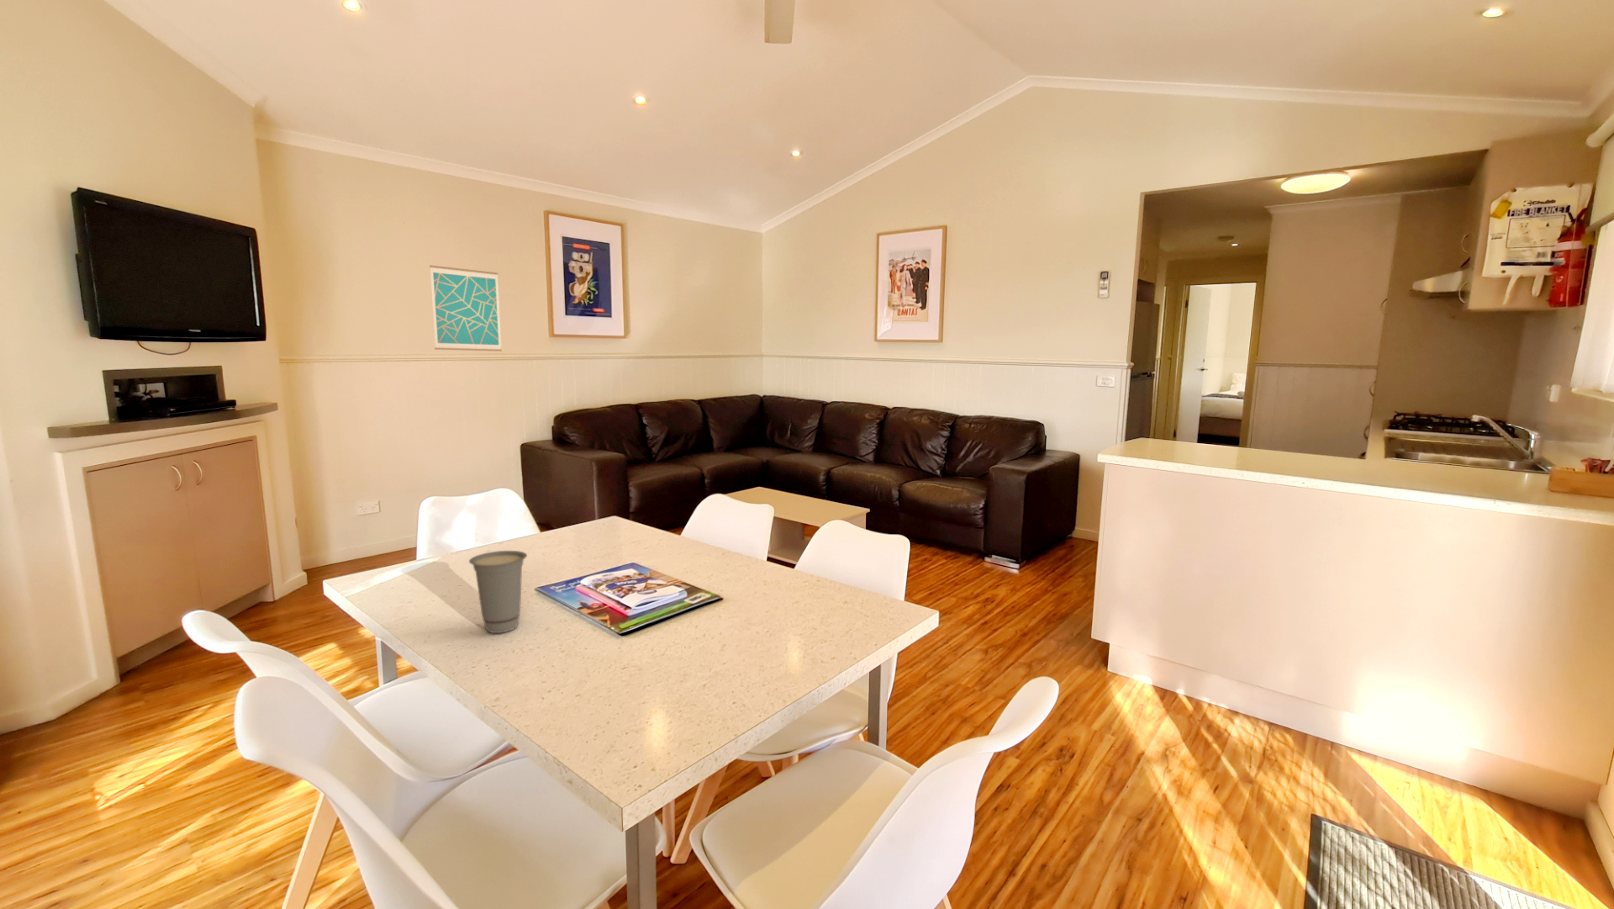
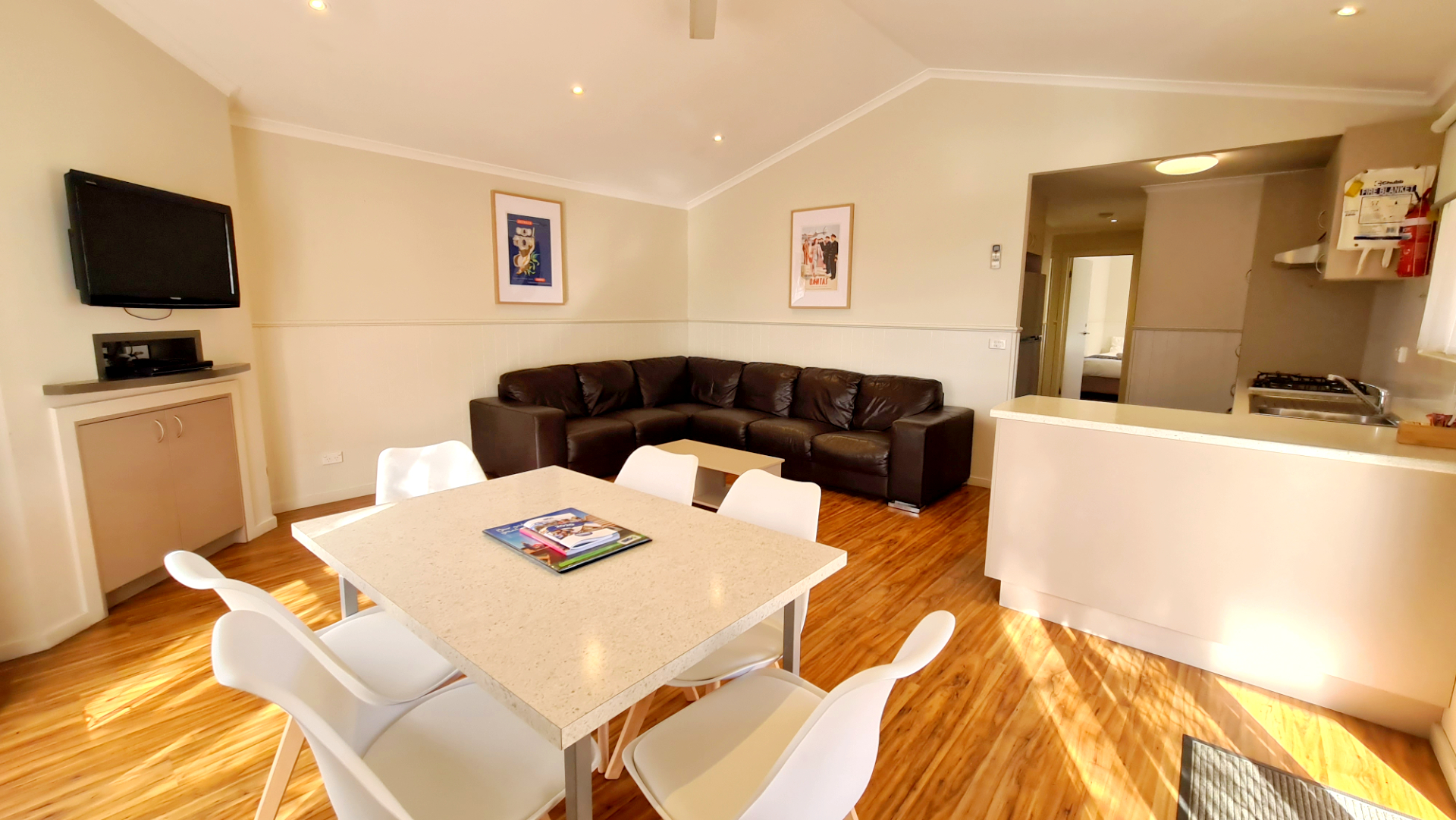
- wall art [429,264,502,353]
- cup [468,550,528,634]
